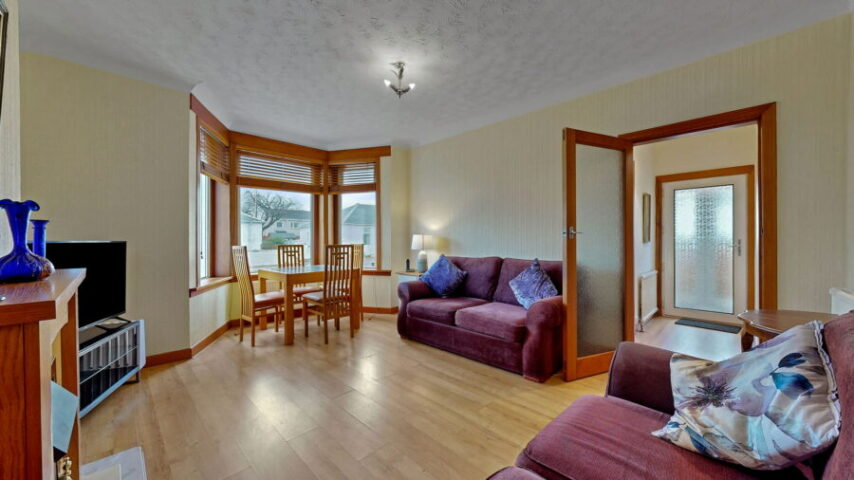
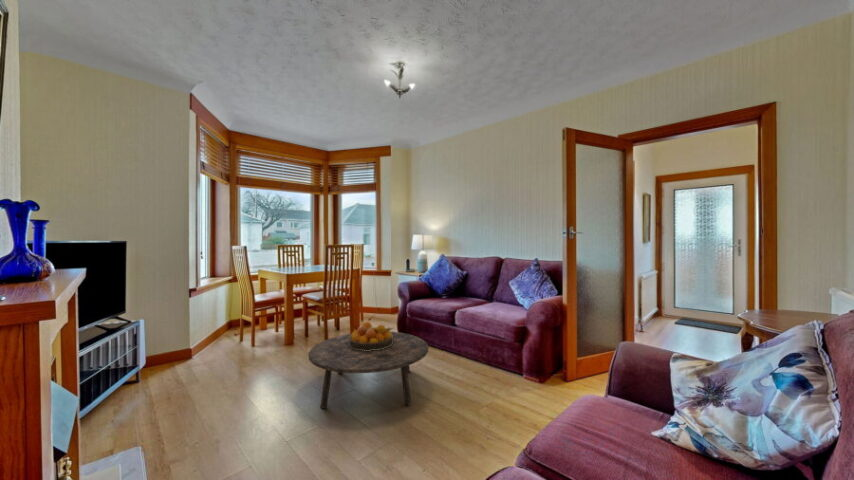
+ coffee table [307,331,429,410]
+ fruit bowl [349,320,395,351]
